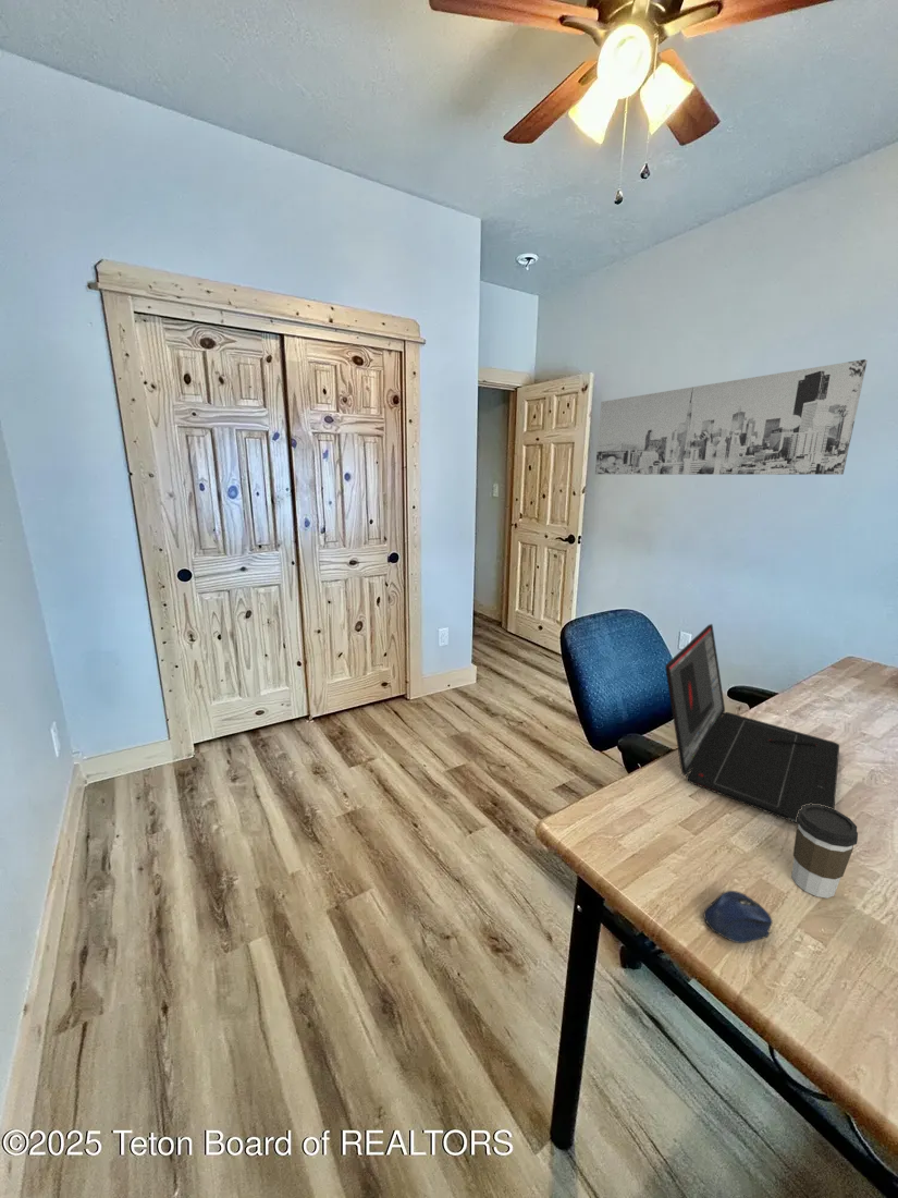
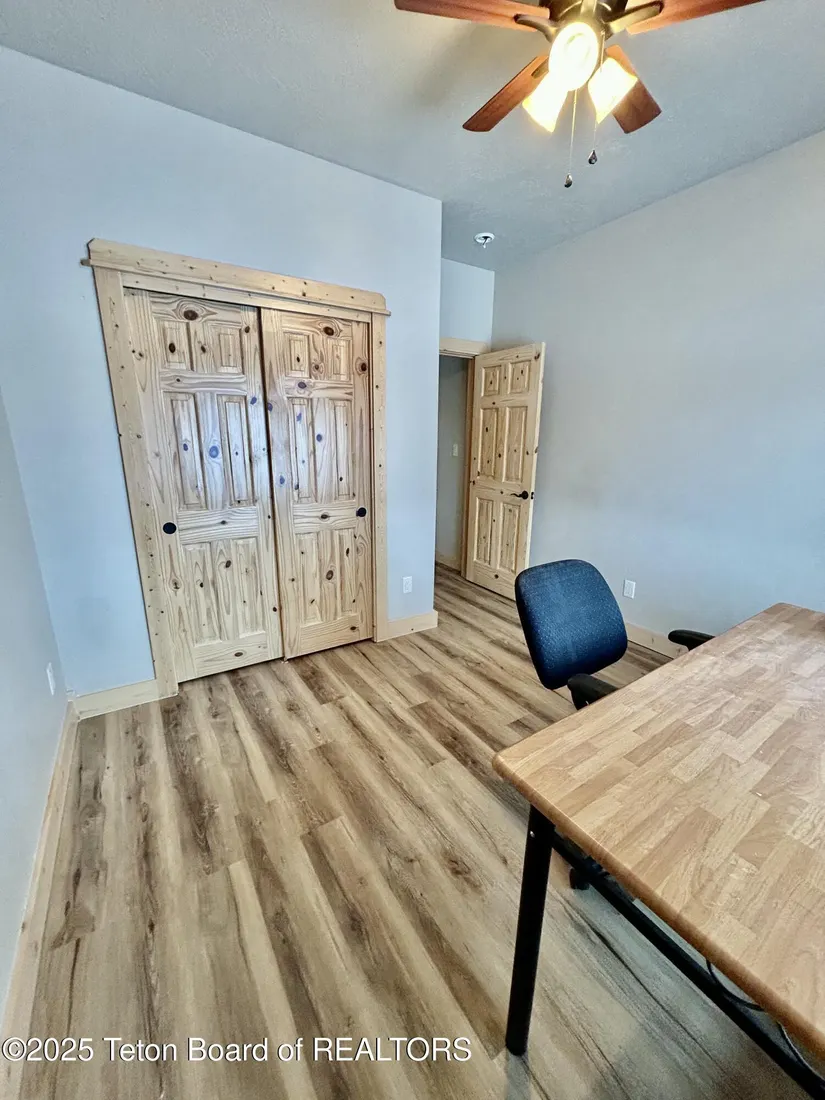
- coffee cup [790,804,859,898]
- laptop [664,623,840,824]
- computer mouse [703,890,774,944]
- wall art [594,358,869,476]
